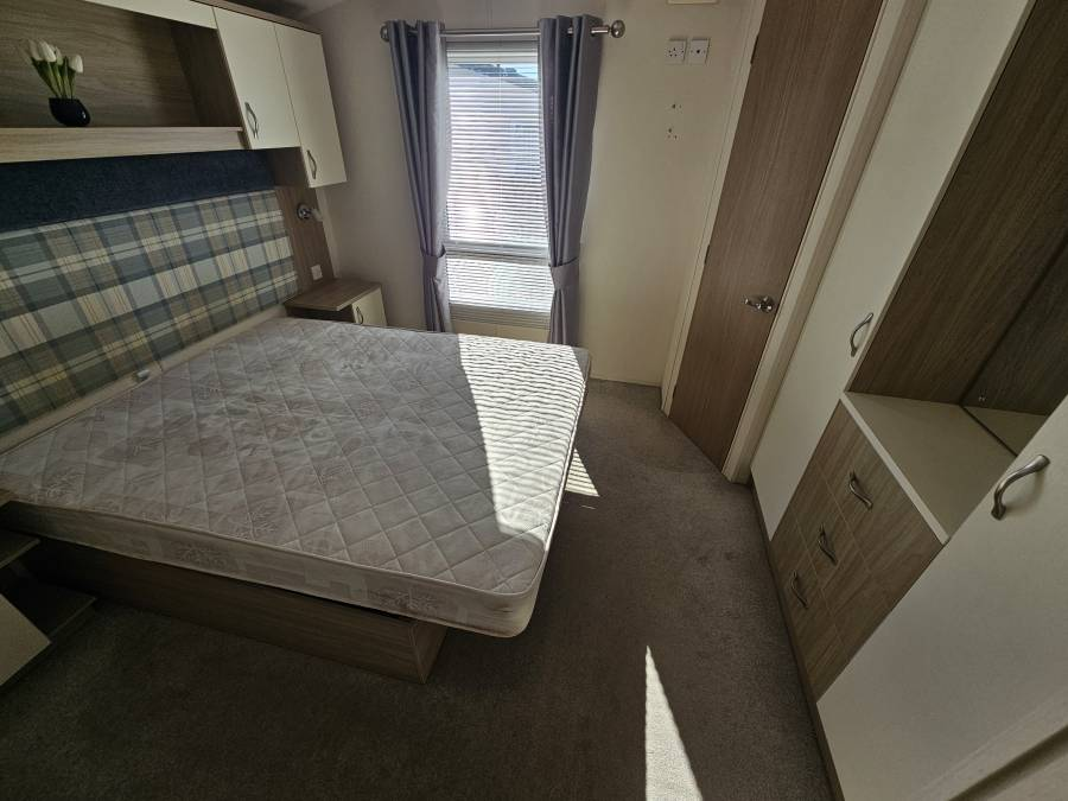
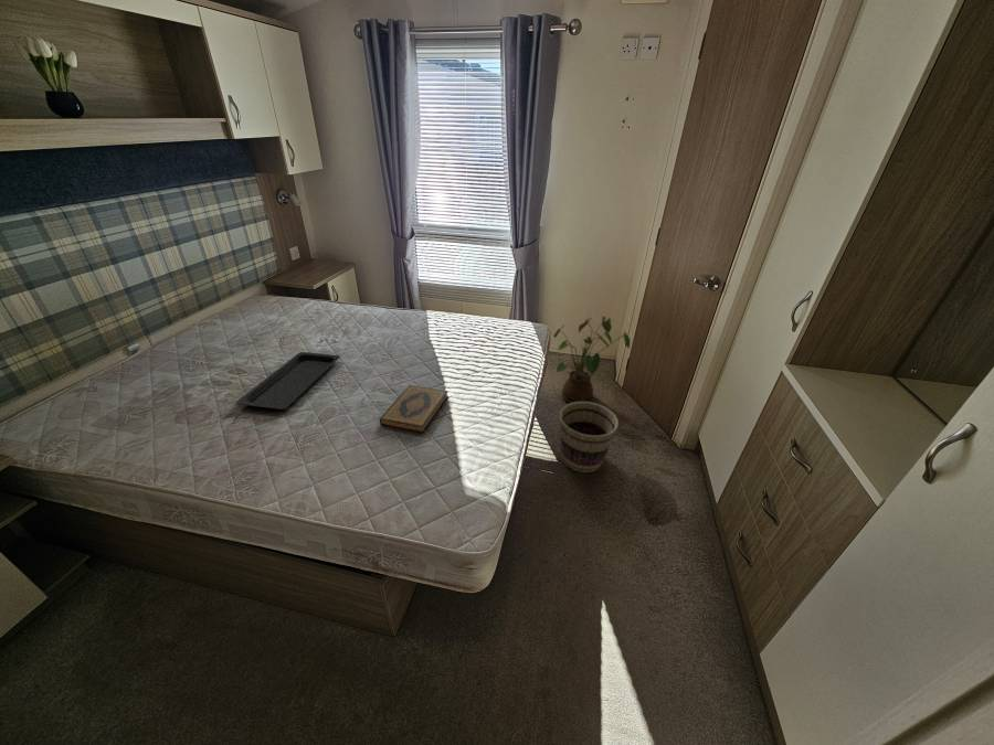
+ hardback book [379,384,450,435]
+ house plant [552,316,632,404]
+ basket [559,402,620,473]
+ serving tray [235,351,341,411]
